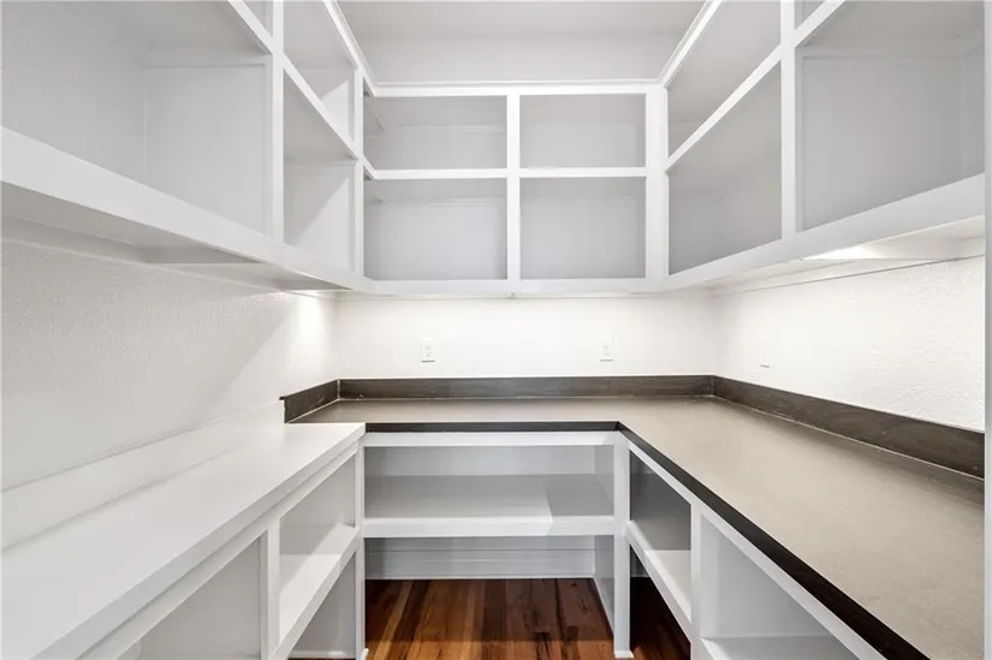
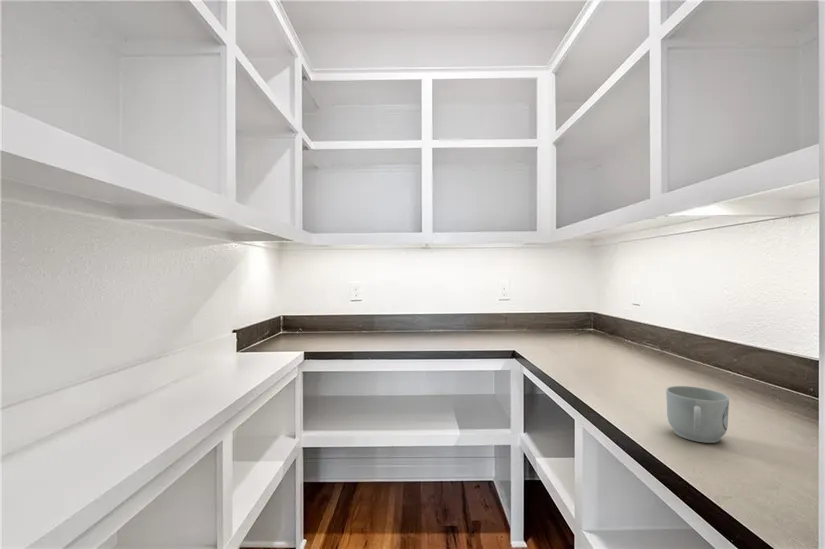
+ mug [665,385,730,444]
